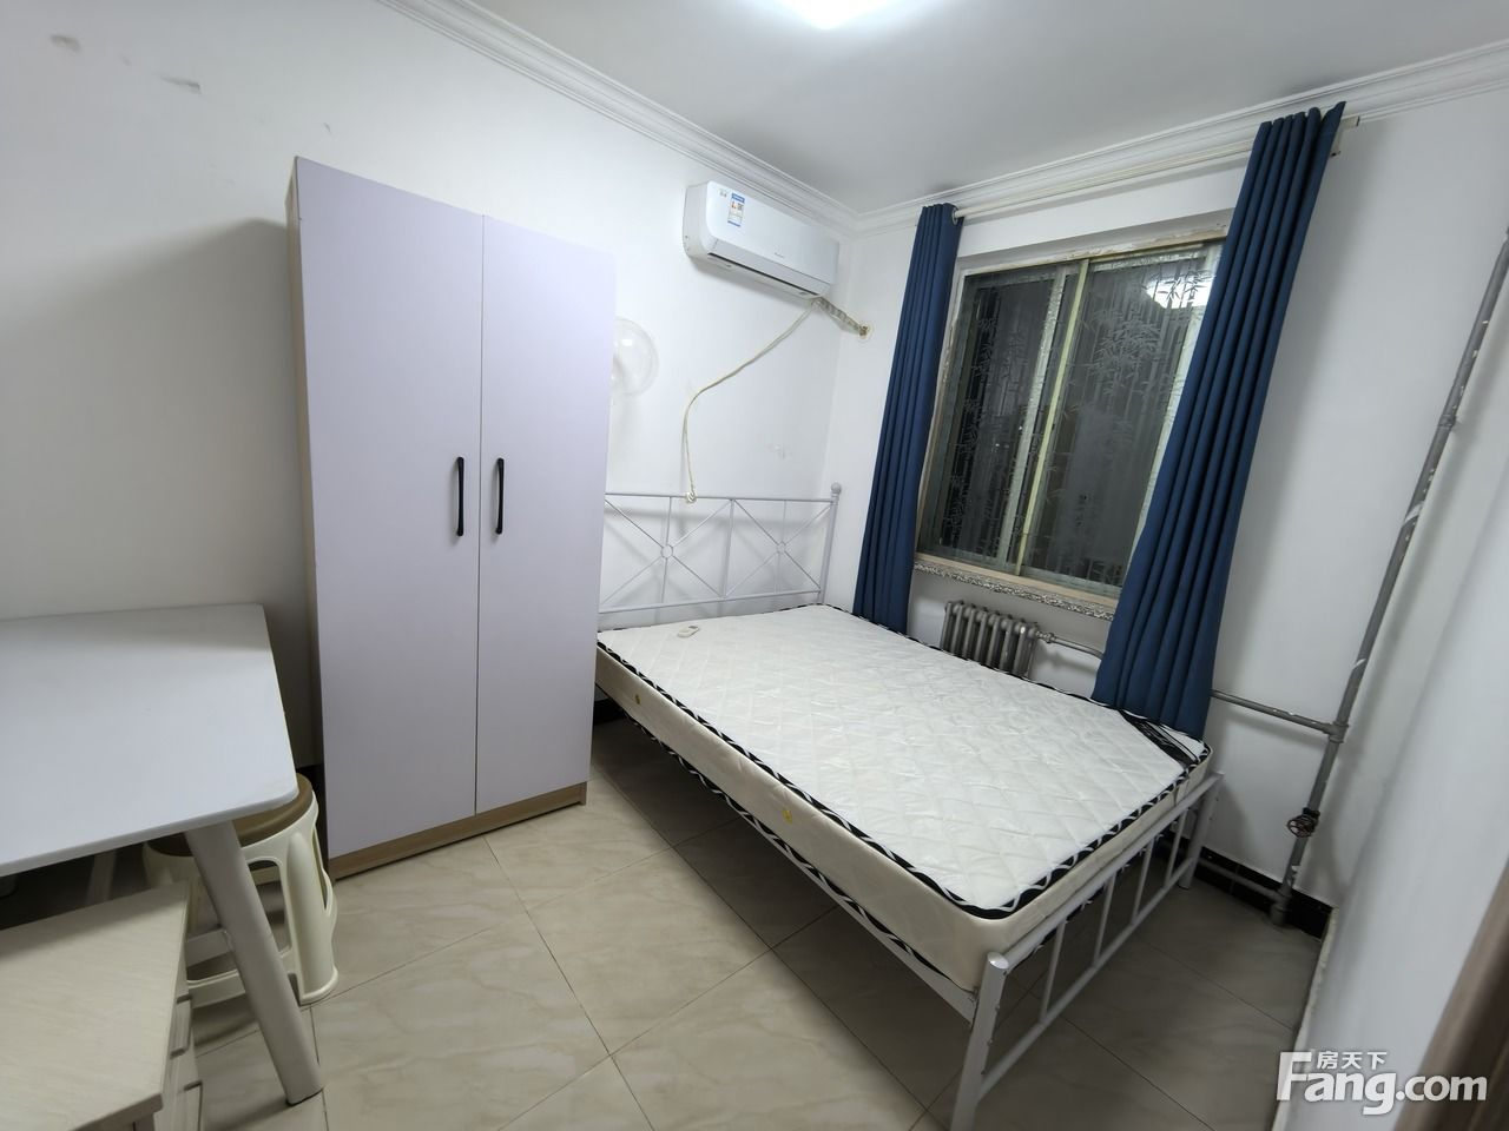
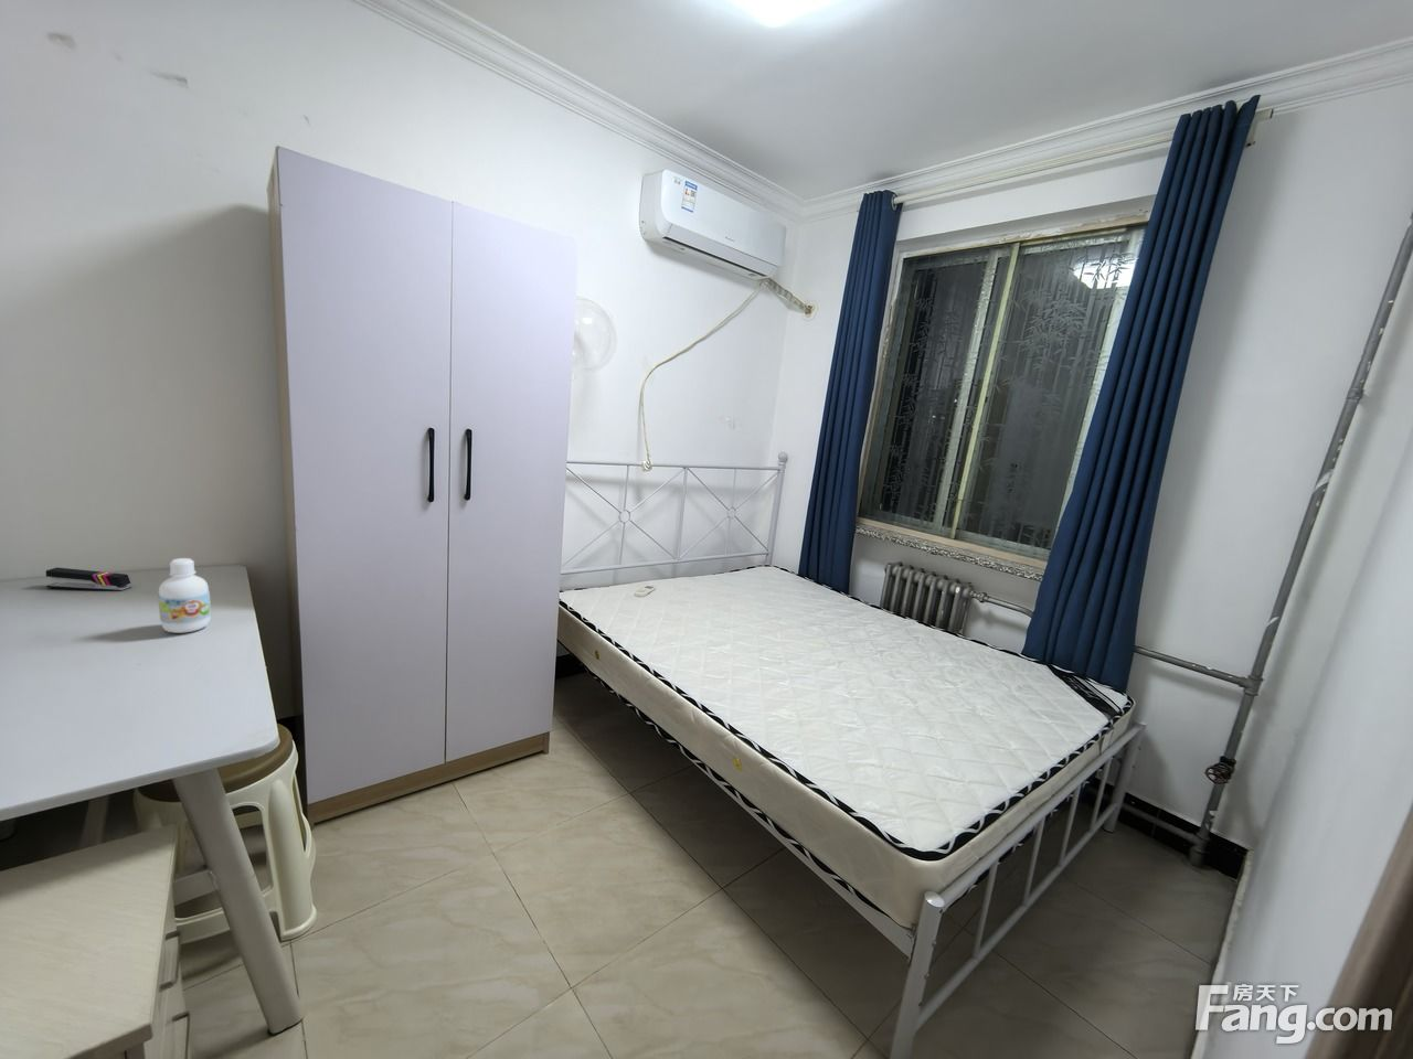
+ stapler [46,567,132,593]
+ bottle [157,557,213,634]
